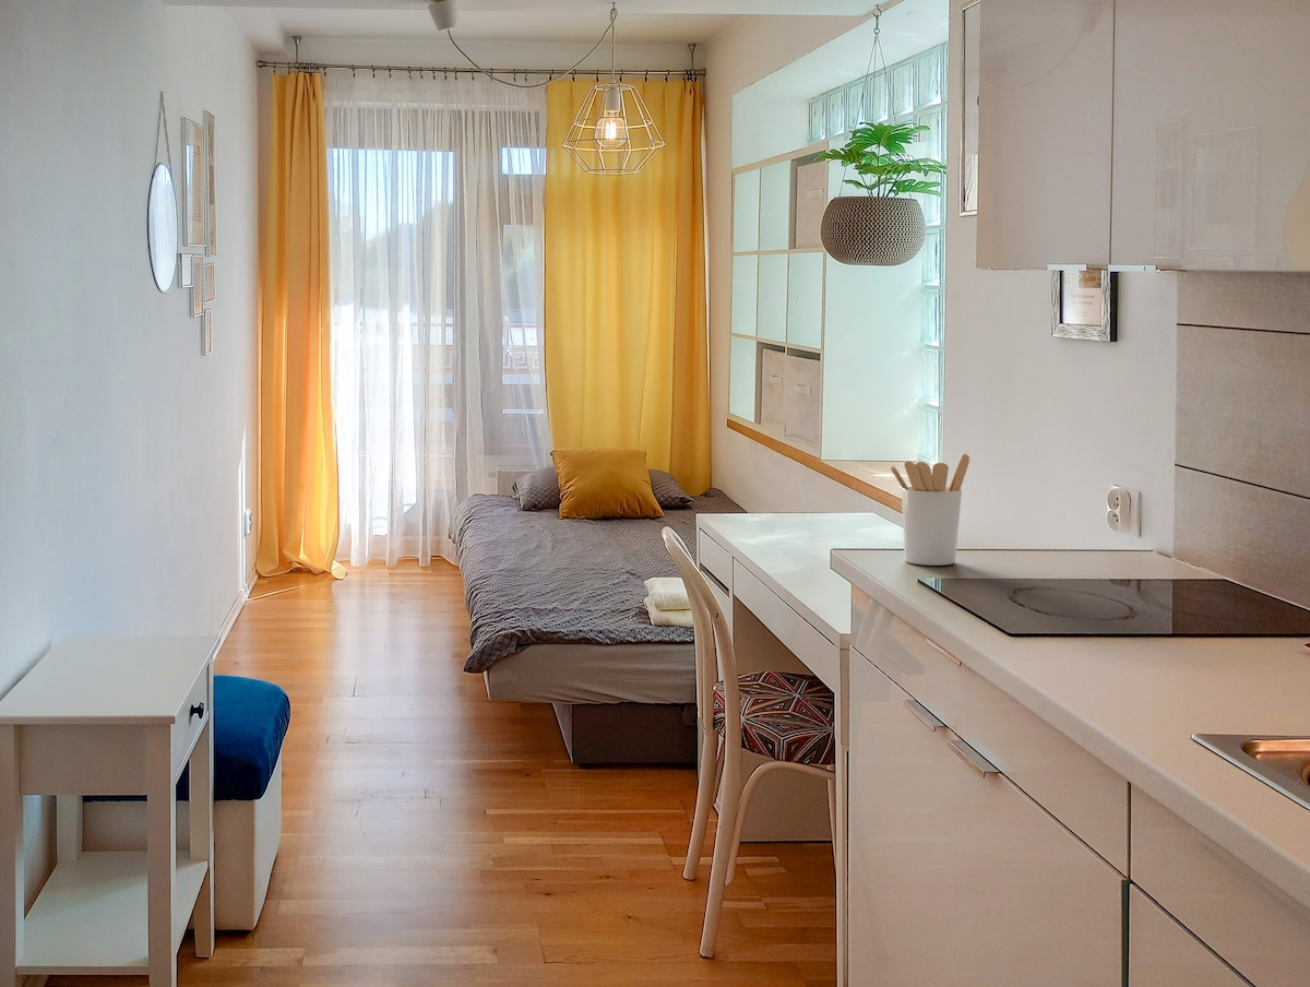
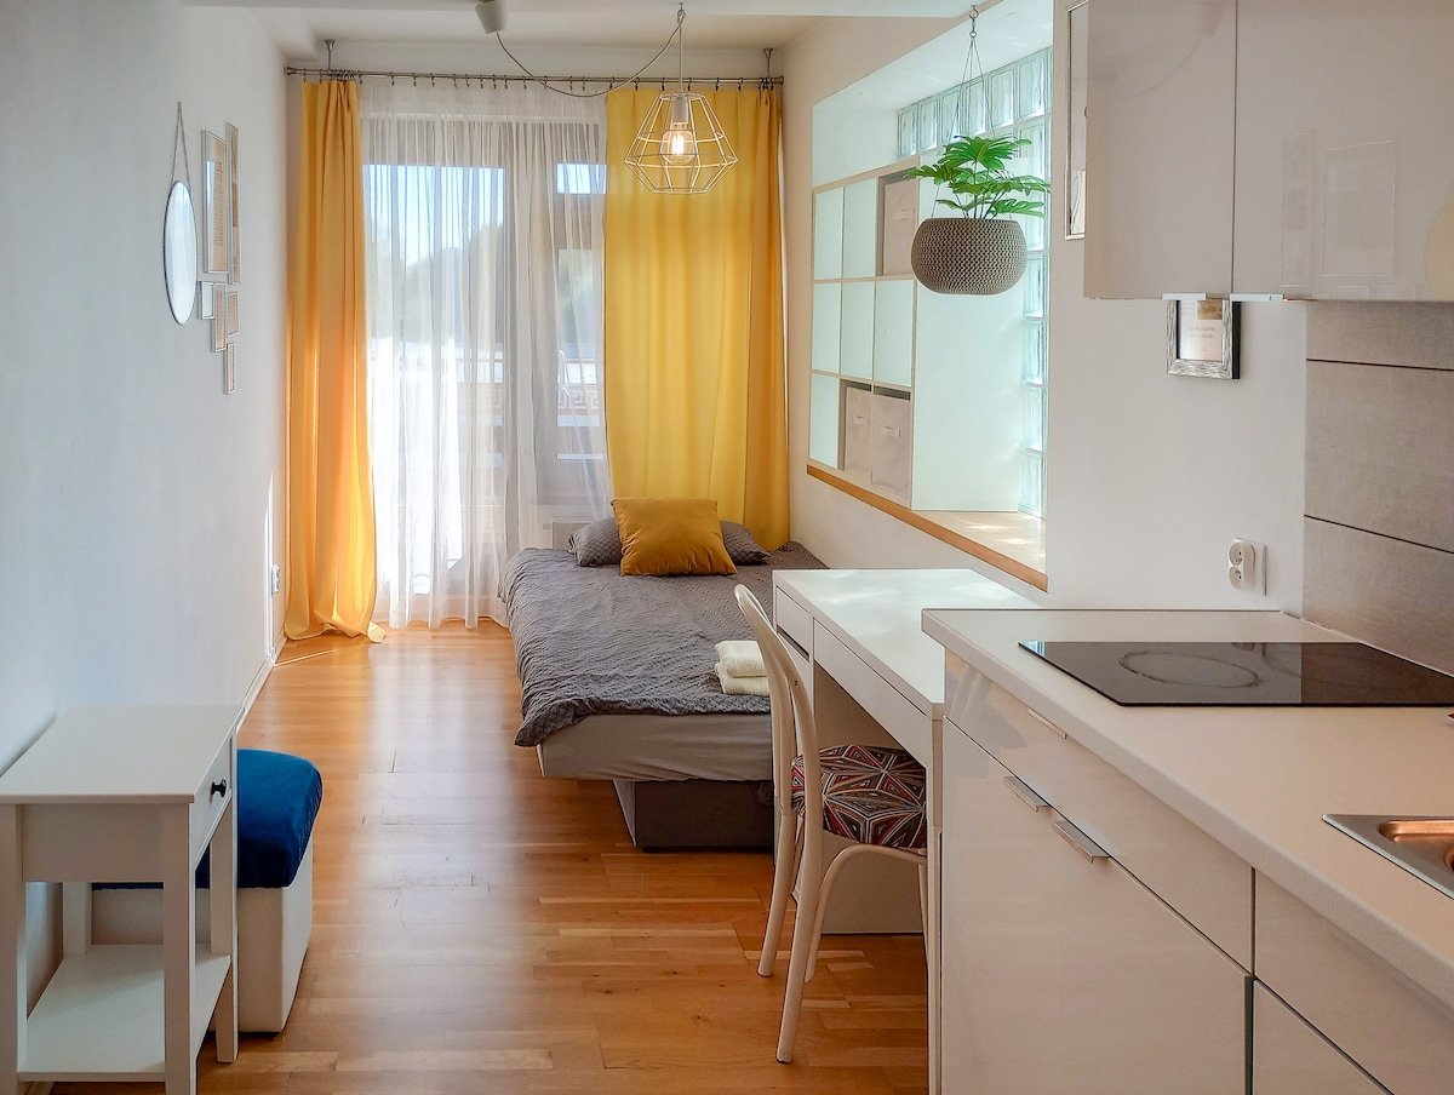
- utensil holder [889,453,970,567]
